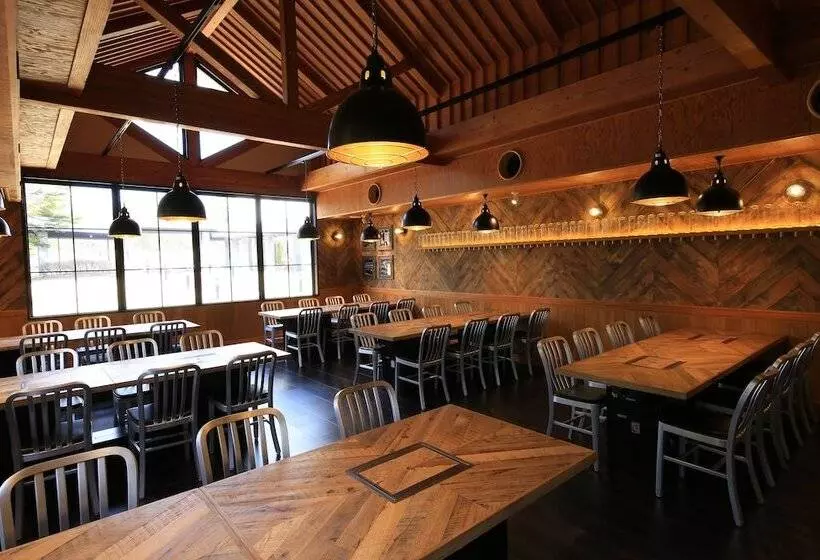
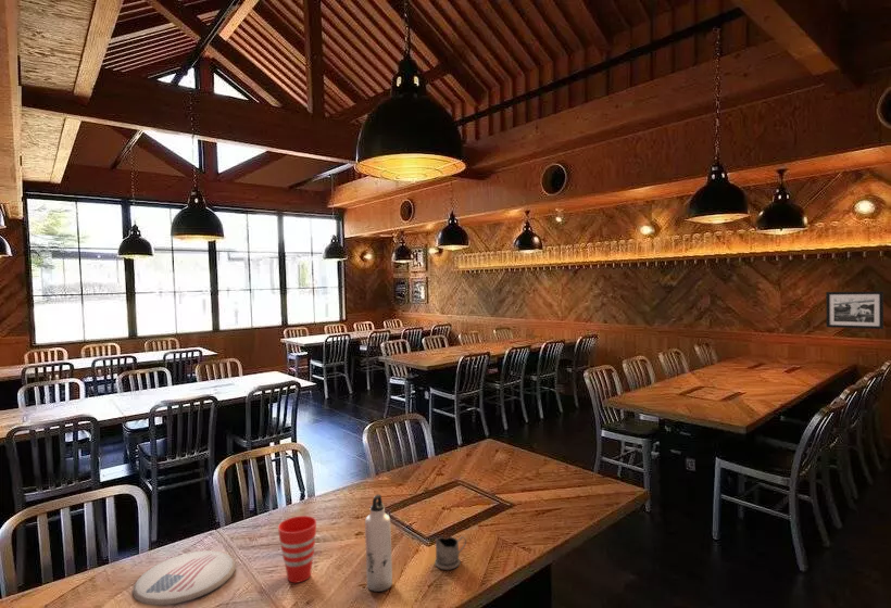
+ picture frame [825,290,884,330]
+ cup [277,515,317,584]
+ water bottle [364,494,393,593]
+ plate [131,549,237,607]
+ tea glass holder [434,535,467,571]
